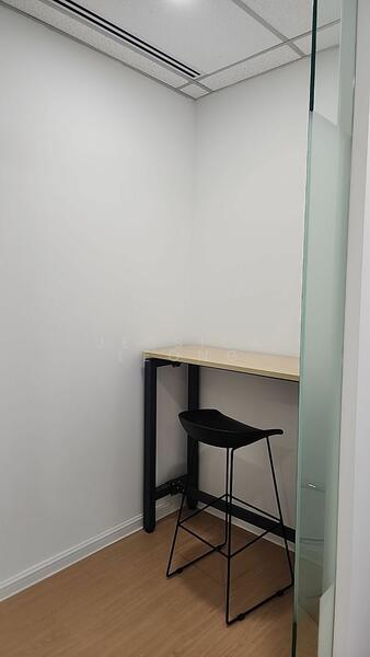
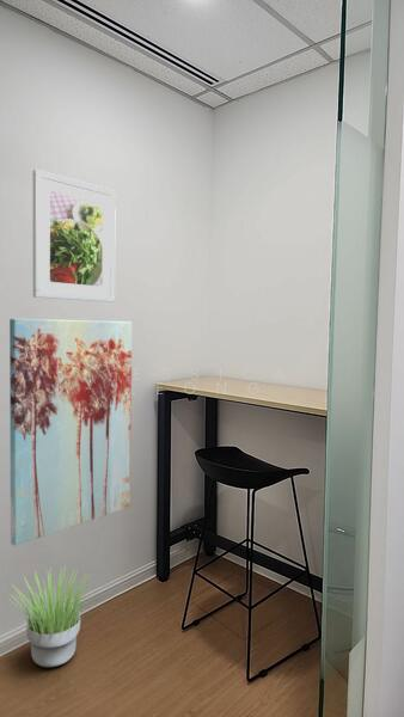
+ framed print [32,168,117,304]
+ potted plant [8,566,93,668]
+ wall art [8,318,133,547]
